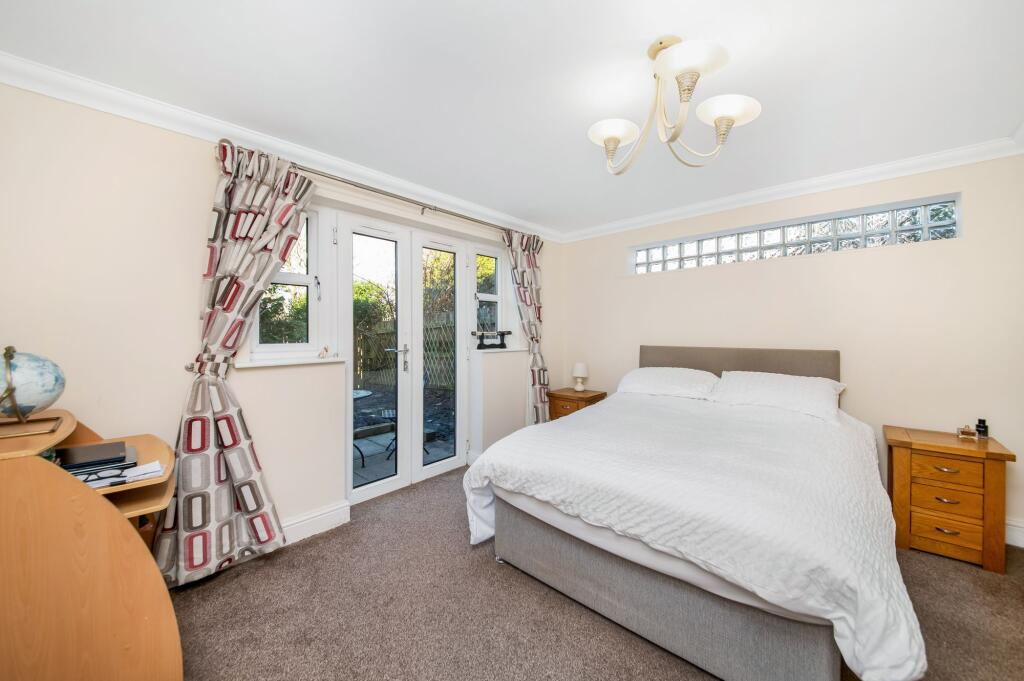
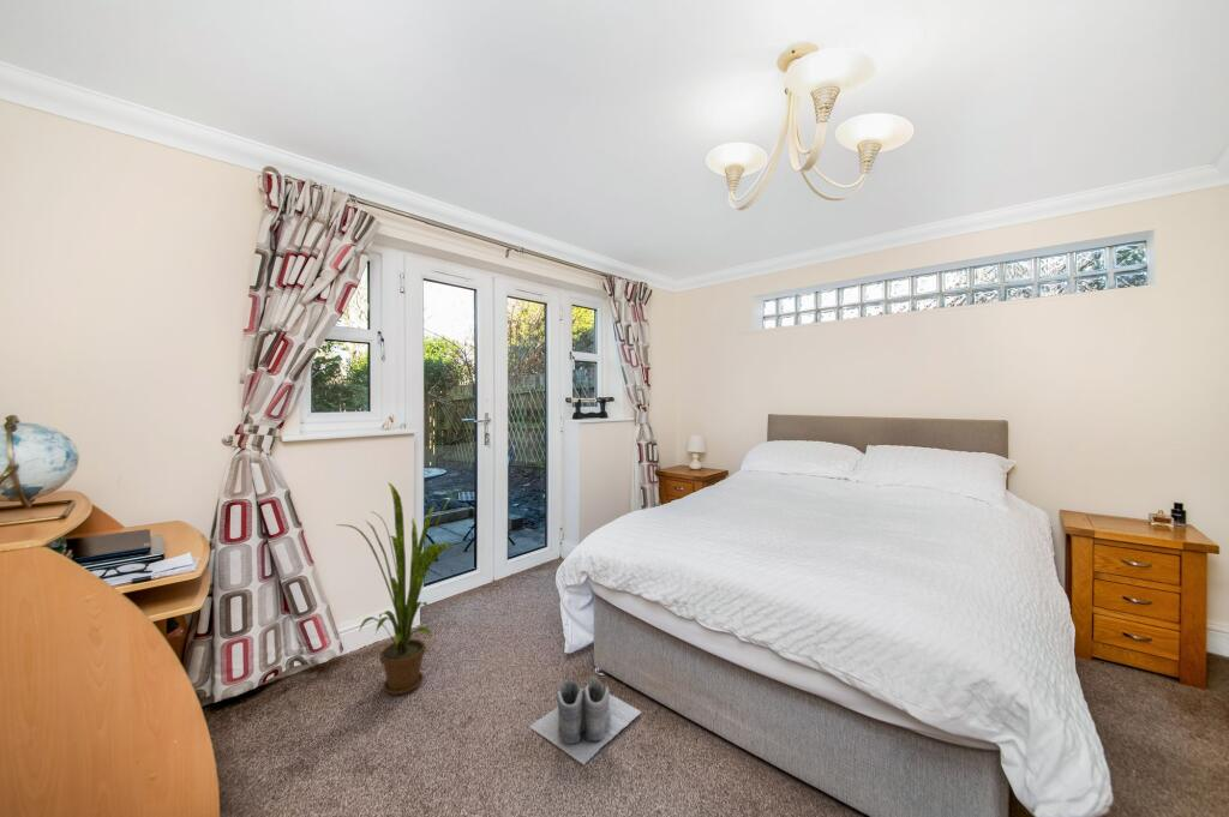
+ boots [528,674,643,767]
+ house plant [334,481,456,696]
